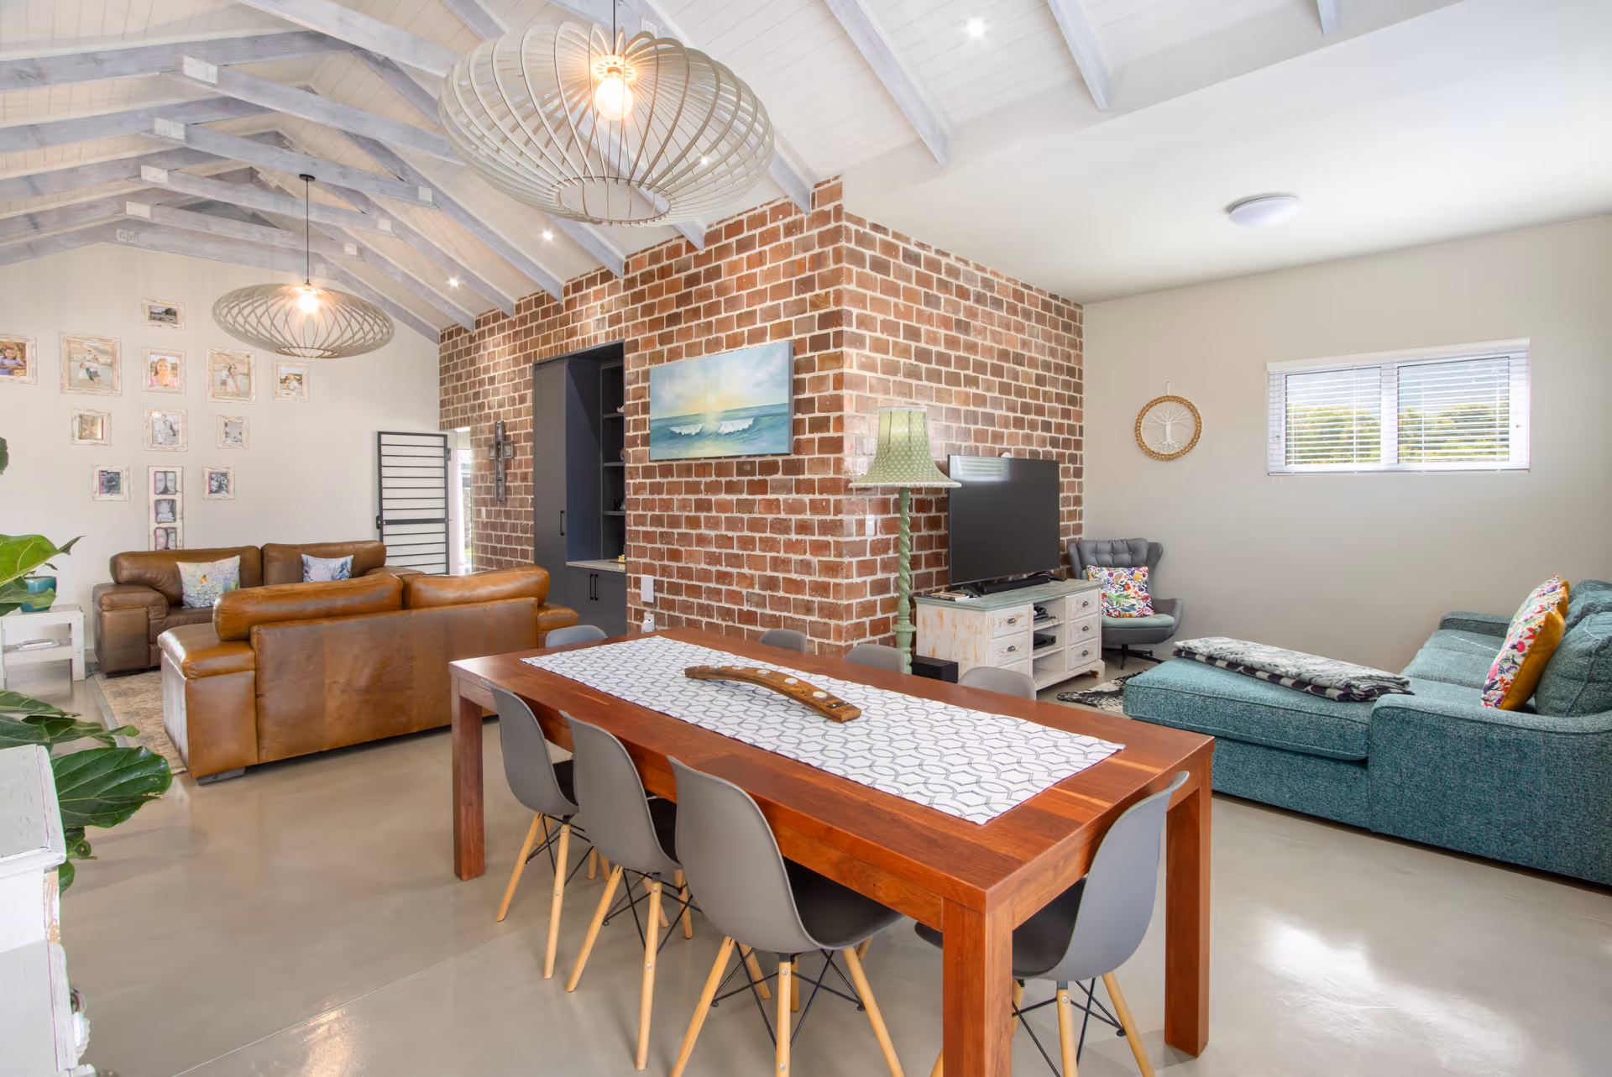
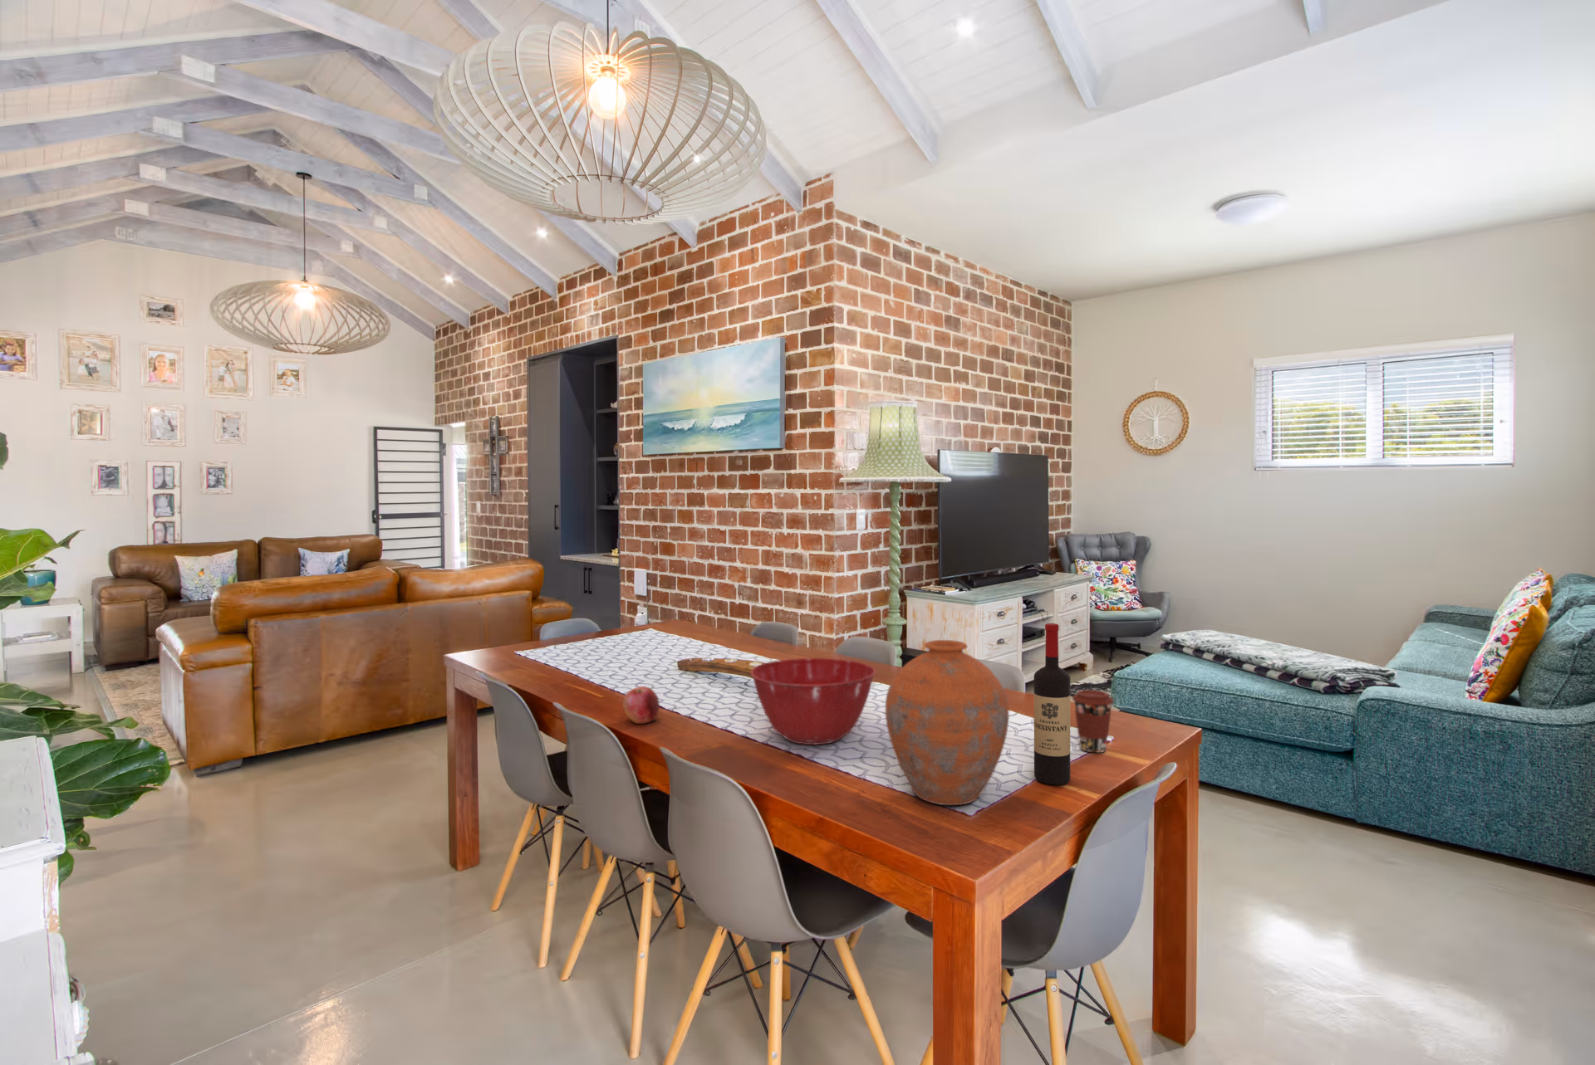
+ mixing bowl [751,657,877,745]
+ vase [885,639,1010,806]
+ apple [622,686,660,725]
+ wine bottle [1034,623,1070,786]
+ coffee cup [1072,689,1114,754]
